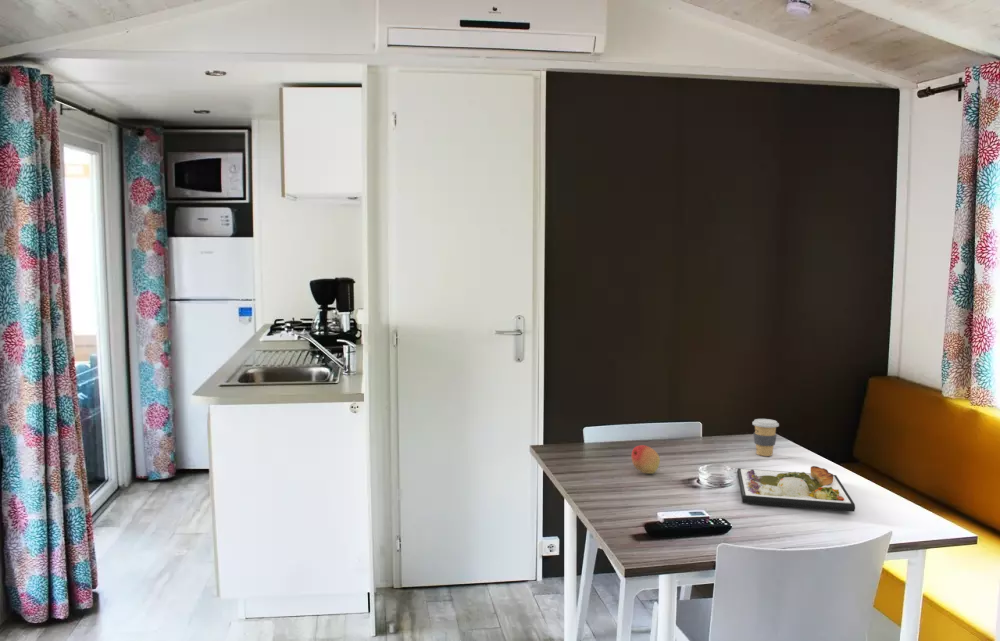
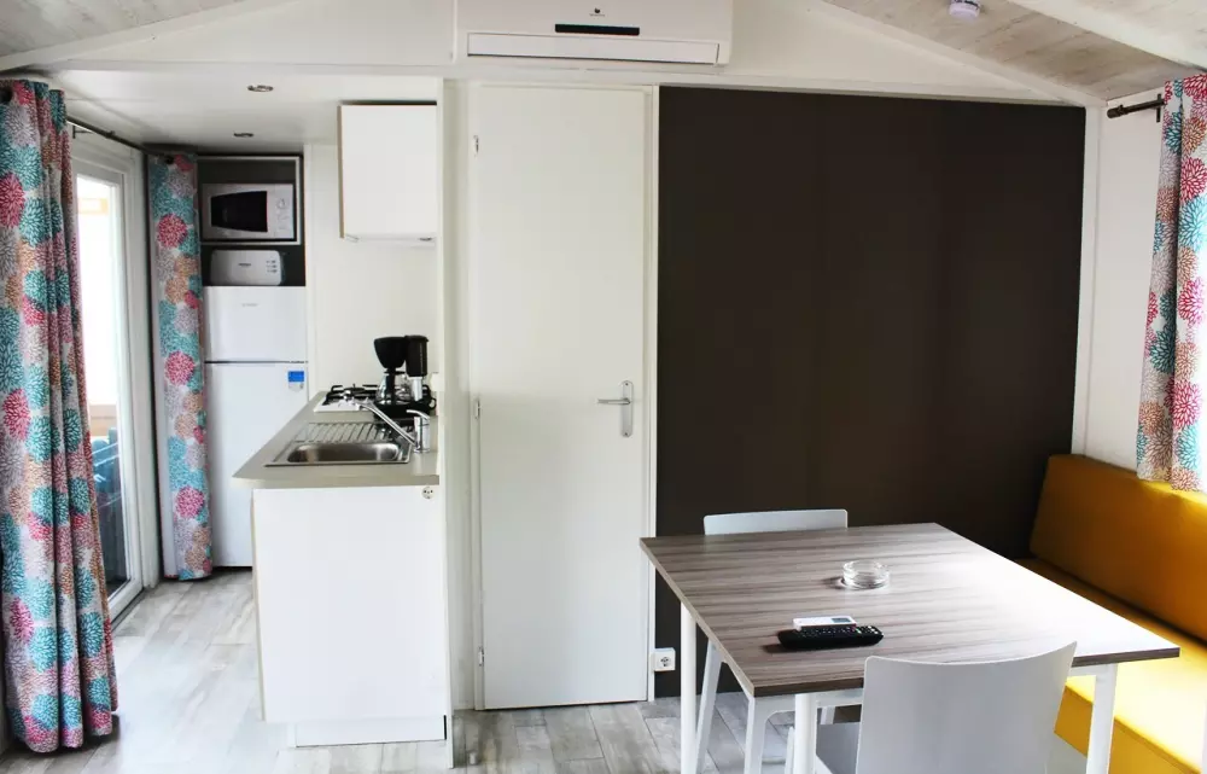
- coffee cup [751,418,780,457]
- dinner plate [736,465,856,513]
- fruit [630,444,661,475]
